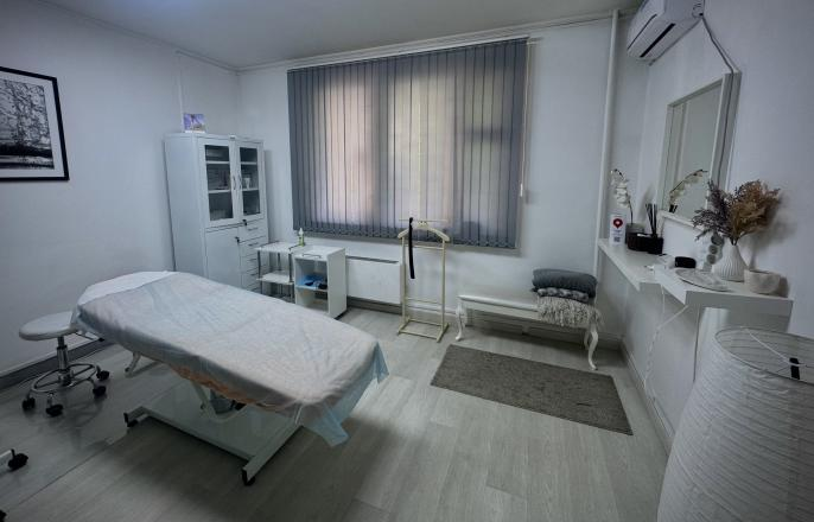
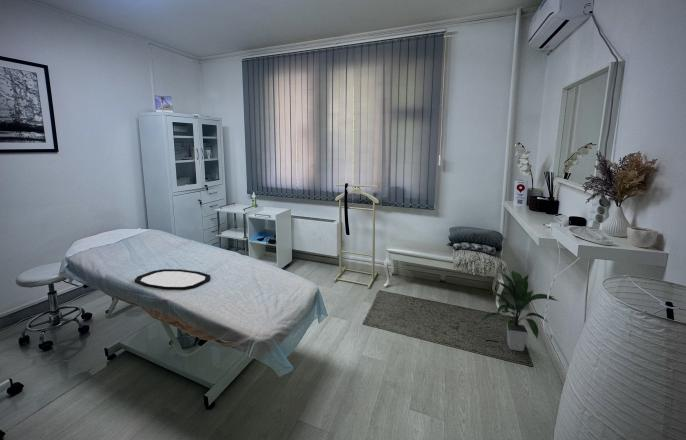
+ indoor plant [480,270,559,352]
+ tray [134,268,212,290]
